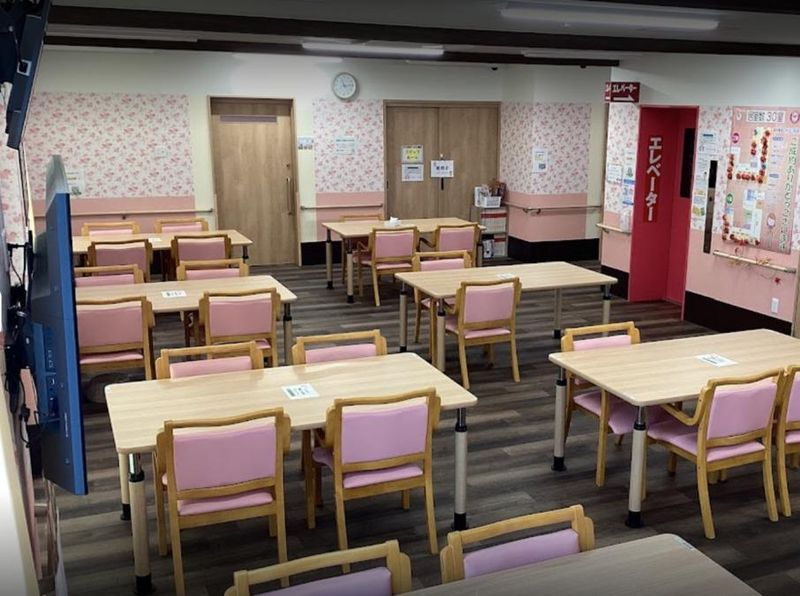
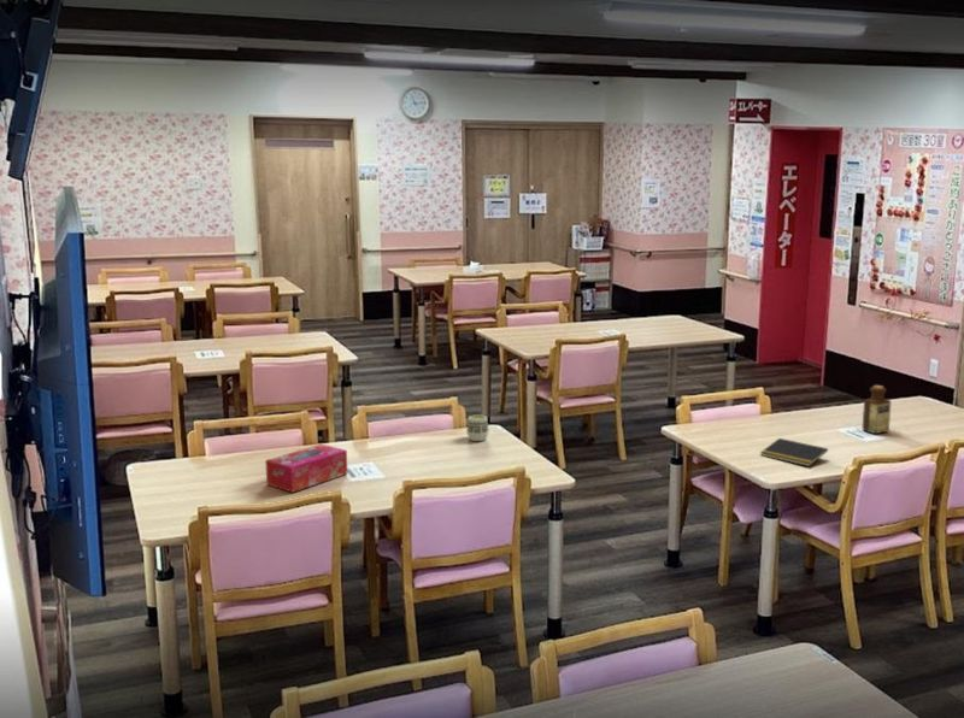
+ bottle [862,384,893,435]
+ cup [465,414,490,442]
+ tissue box [264,442,348,494]
+ notepad [759,437,829,467]
